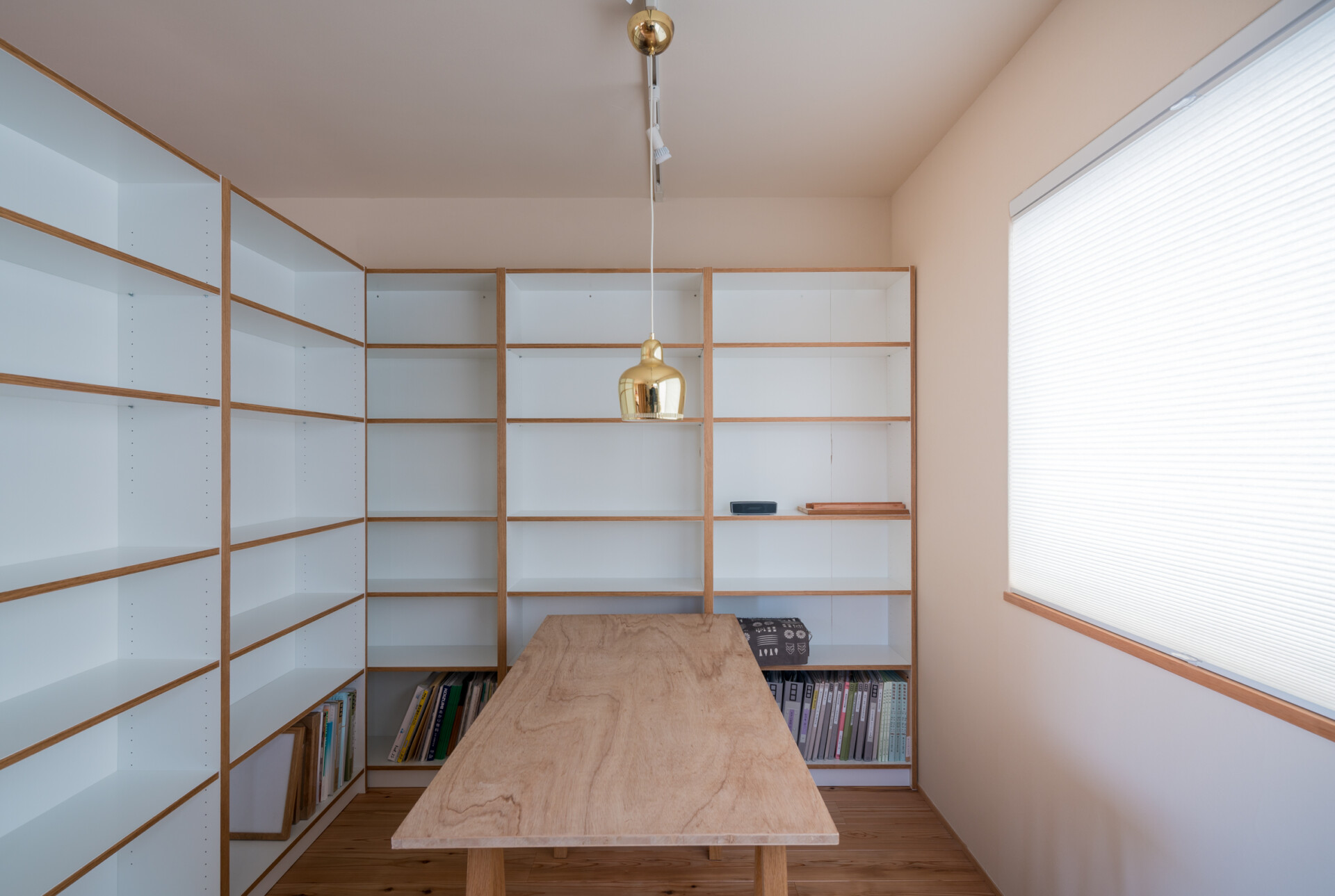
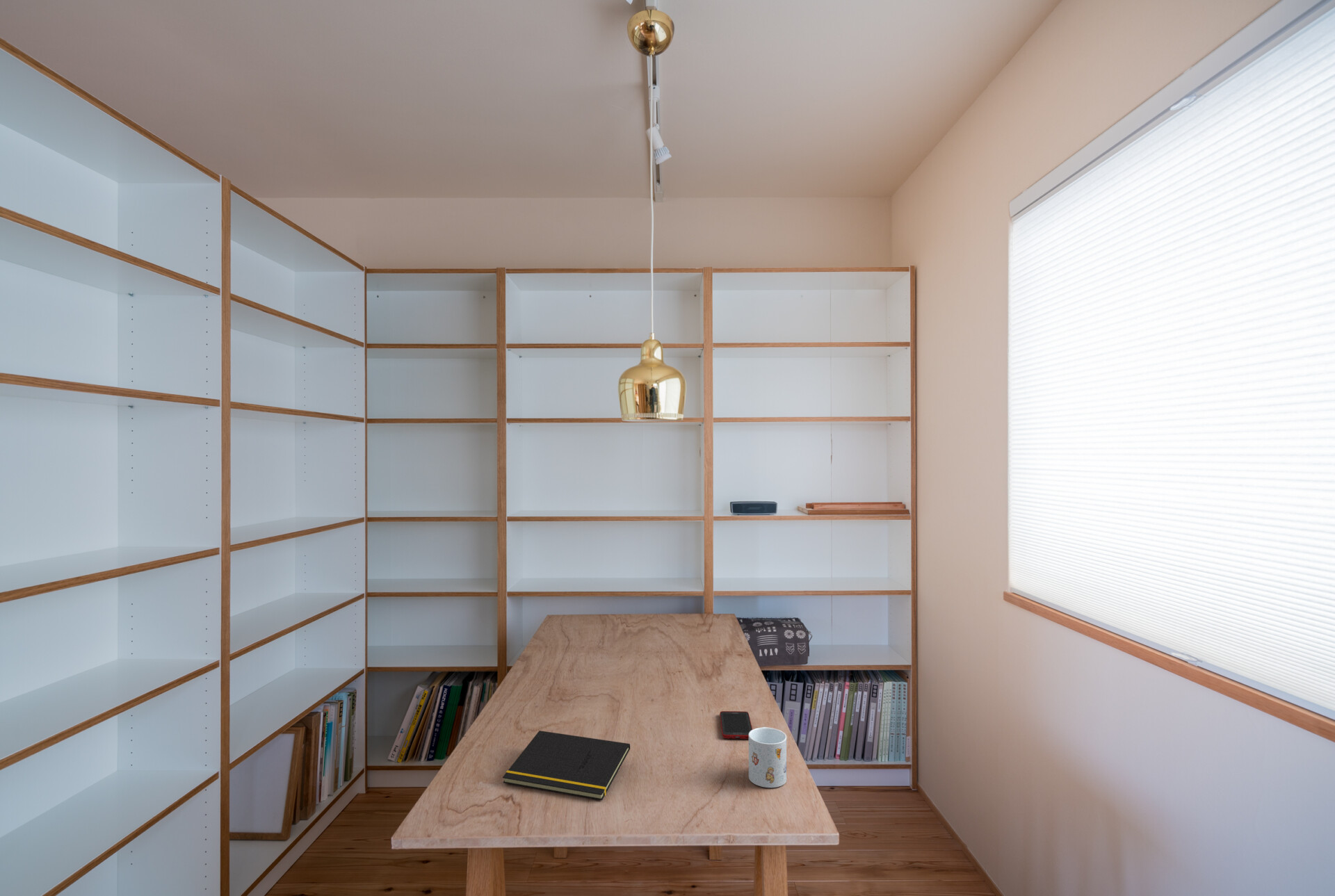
+ notepad [502,730,631,801]
+ cell phone [719,710,753,740]
+ mug [748,726,787,788]
